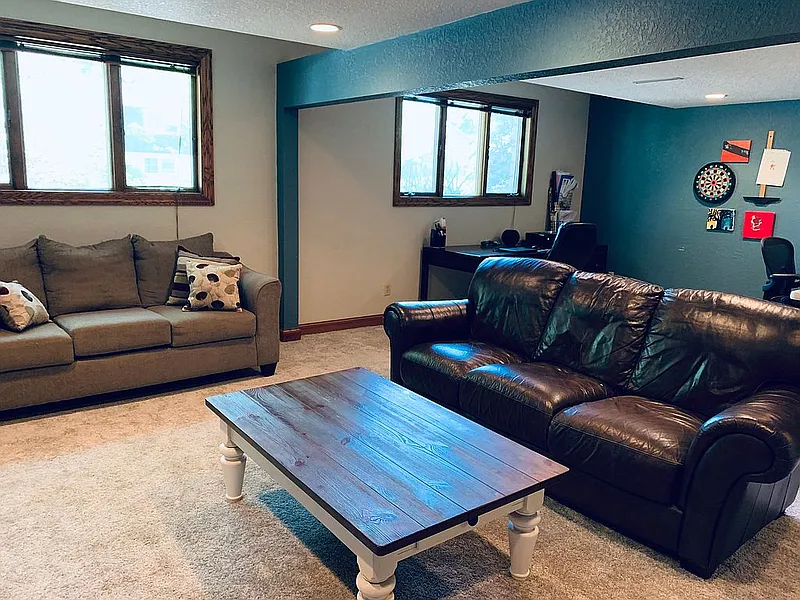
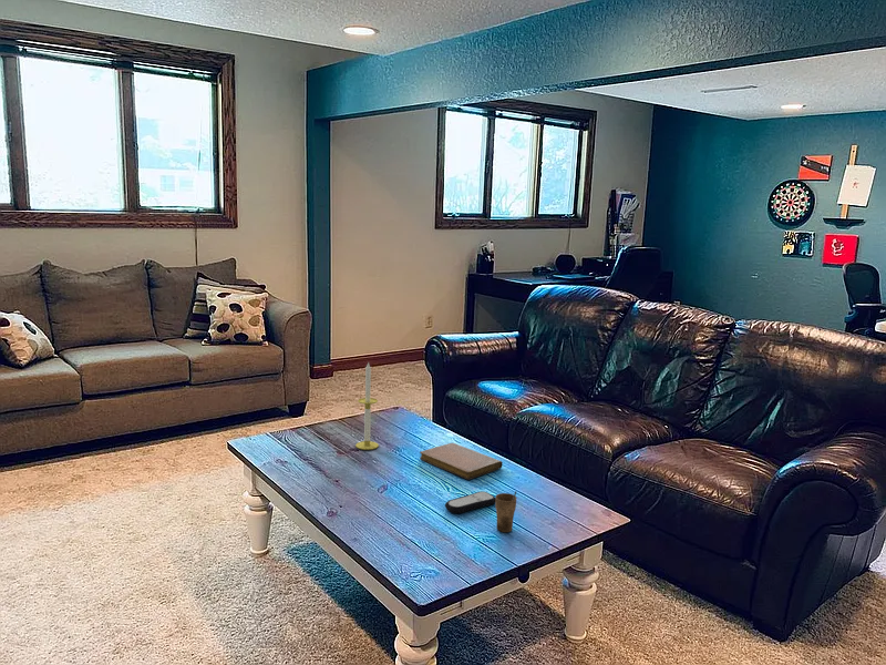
+ remote control [444,490,496,514]
+ notebook [419,442,504,481]
+ cup [494,490,518,533]
+ candle [354,362,380,451]
